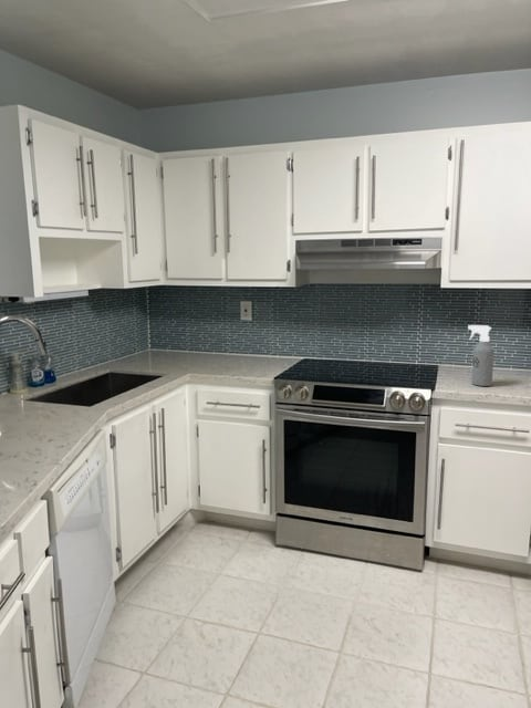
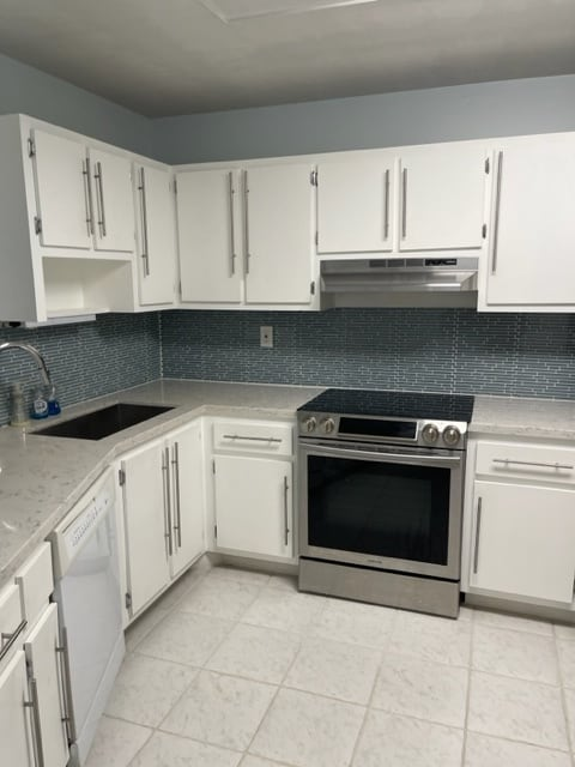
- spray bottle [467,324,496,387]
